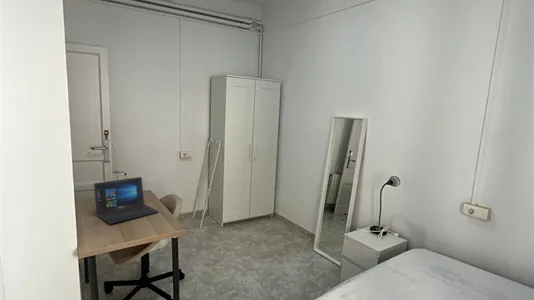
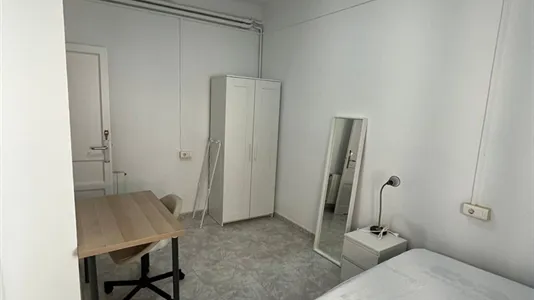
- laptop [93,176,160,225]
